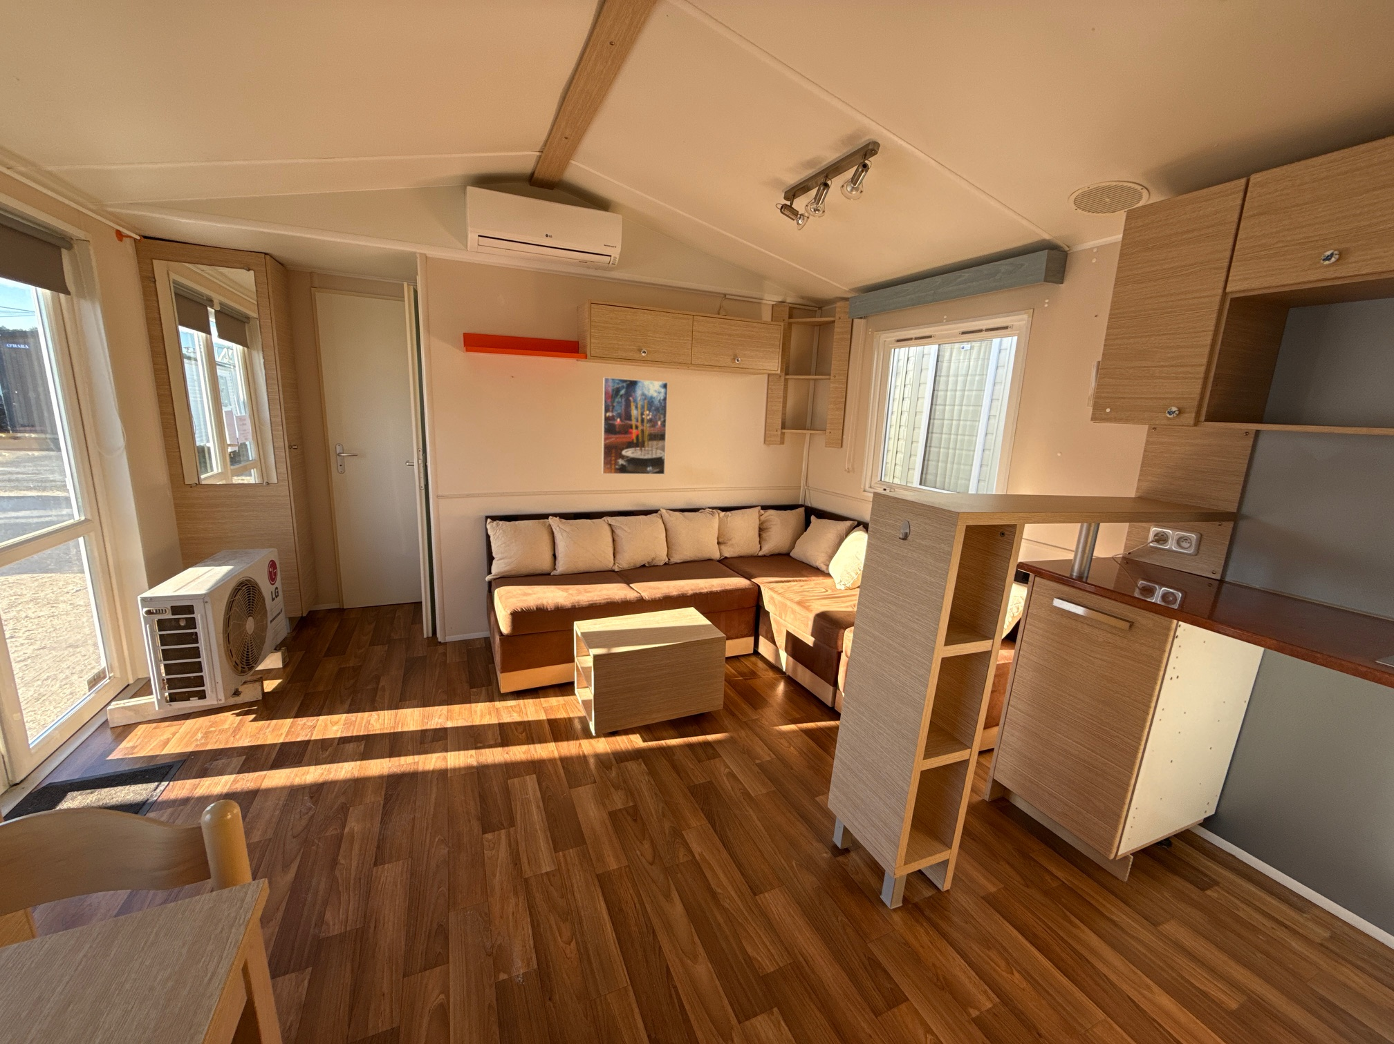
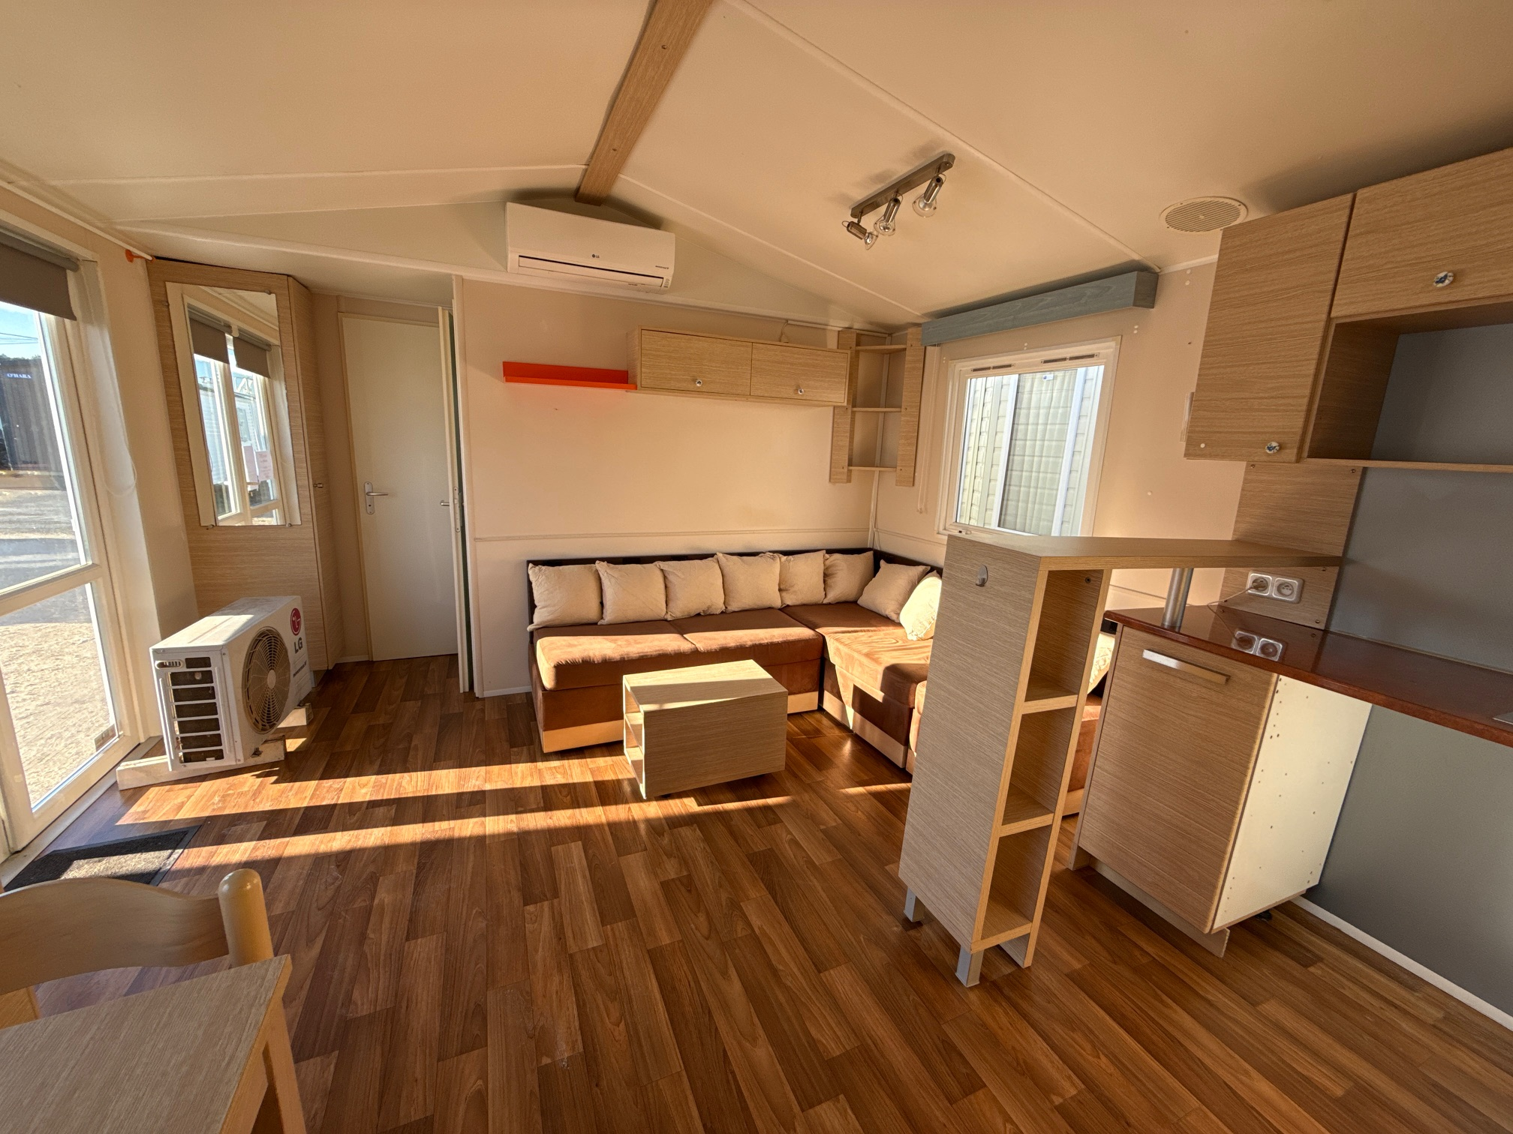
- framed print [600,376,668,475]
